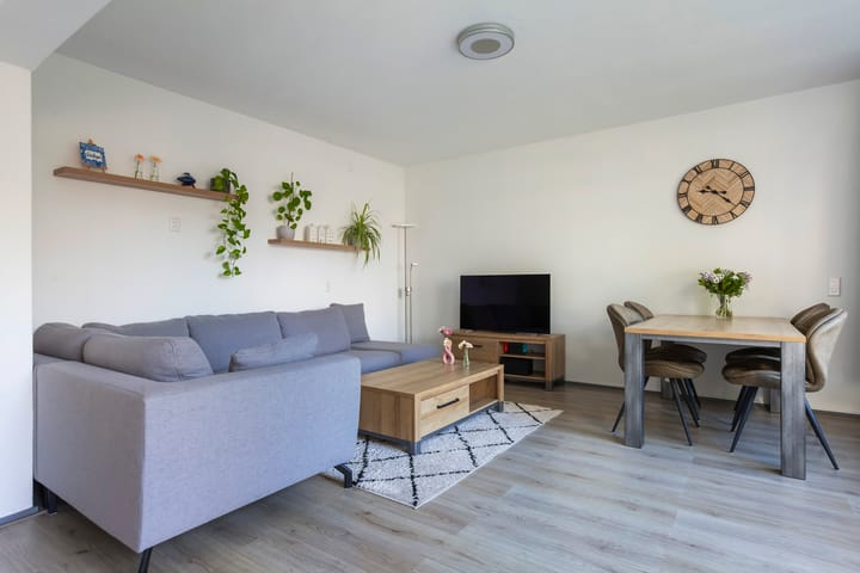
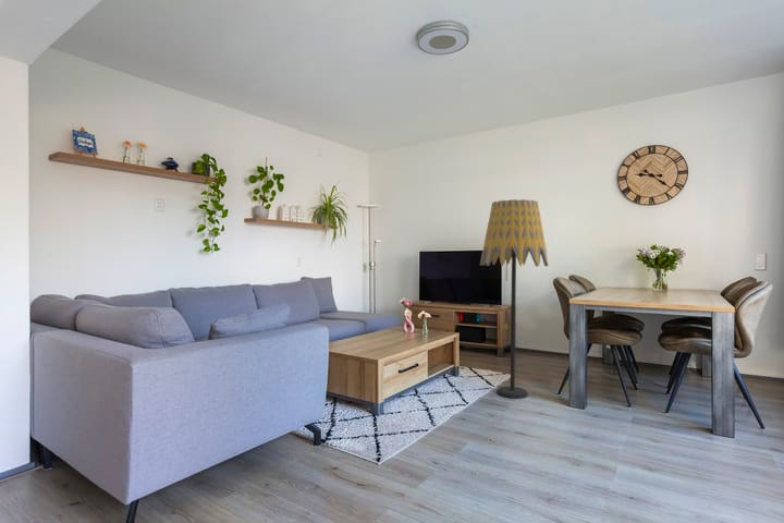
+ floor lamp [479,198,549,400]
